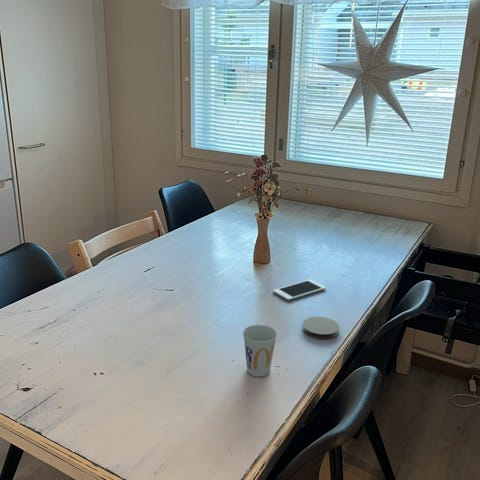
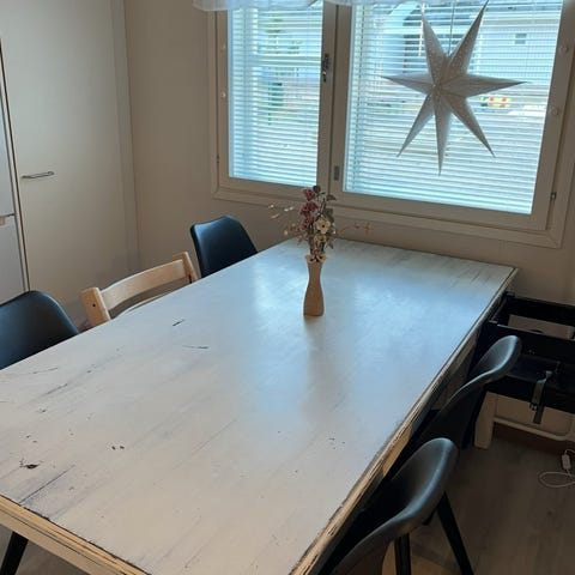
- cup [242,324,278,378]
- cell phone [272,279,327,301]
- coaster [302,316,340,340]
